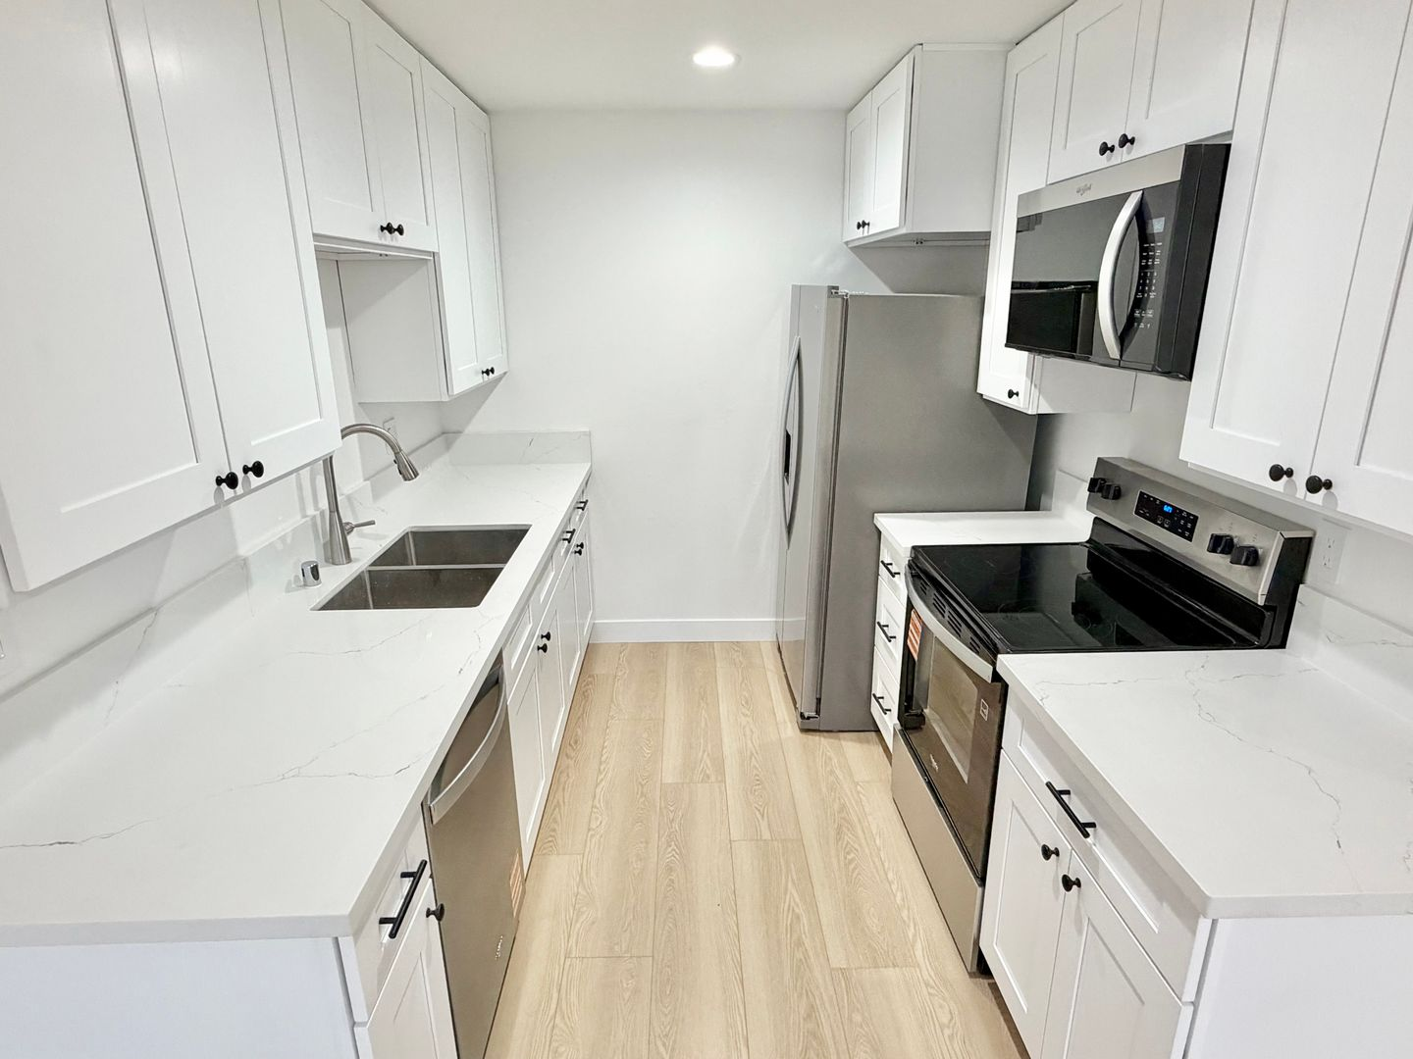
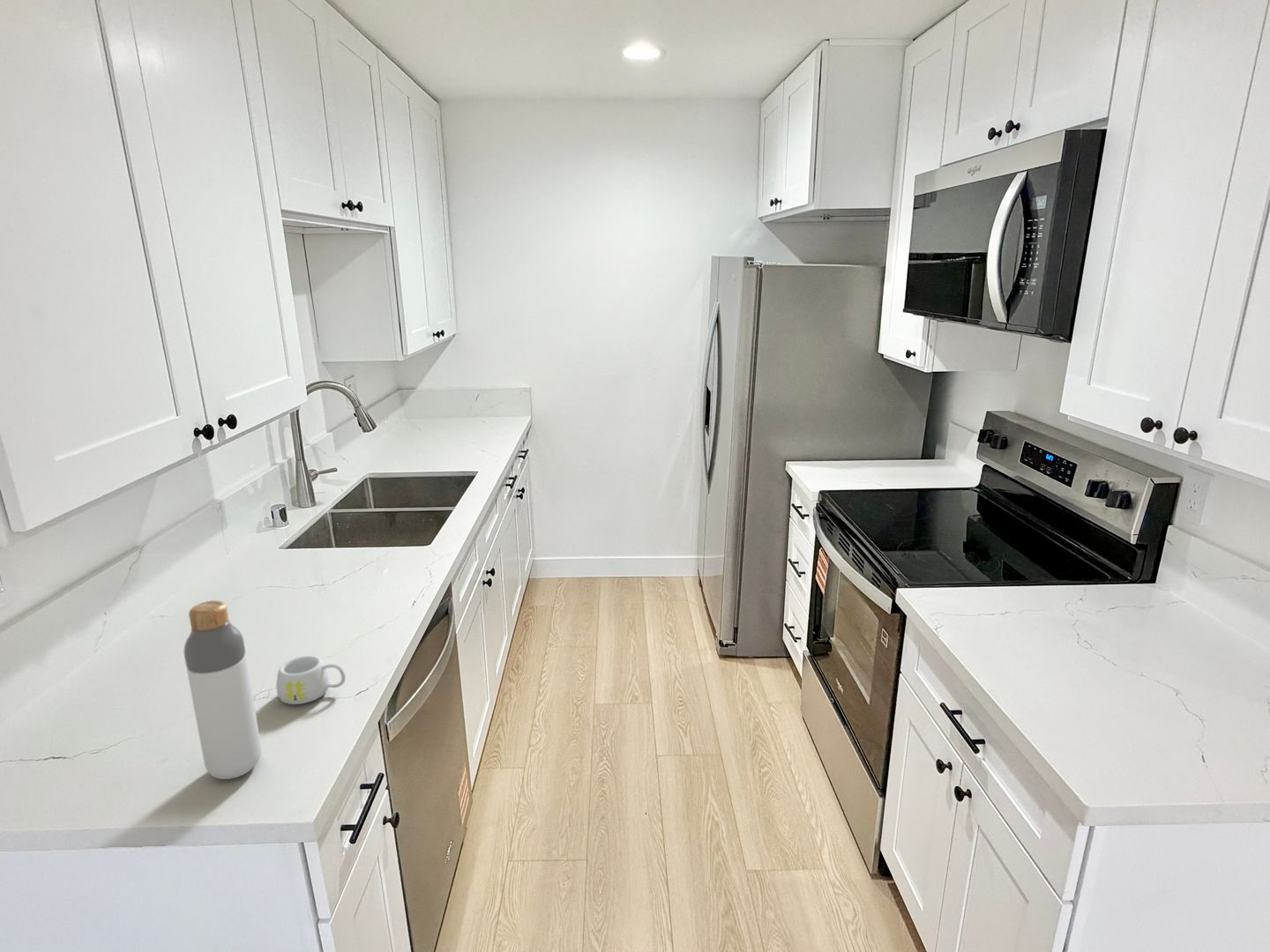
+ mug [275,655,347,705]
+ bottle [183,599,262,780]
